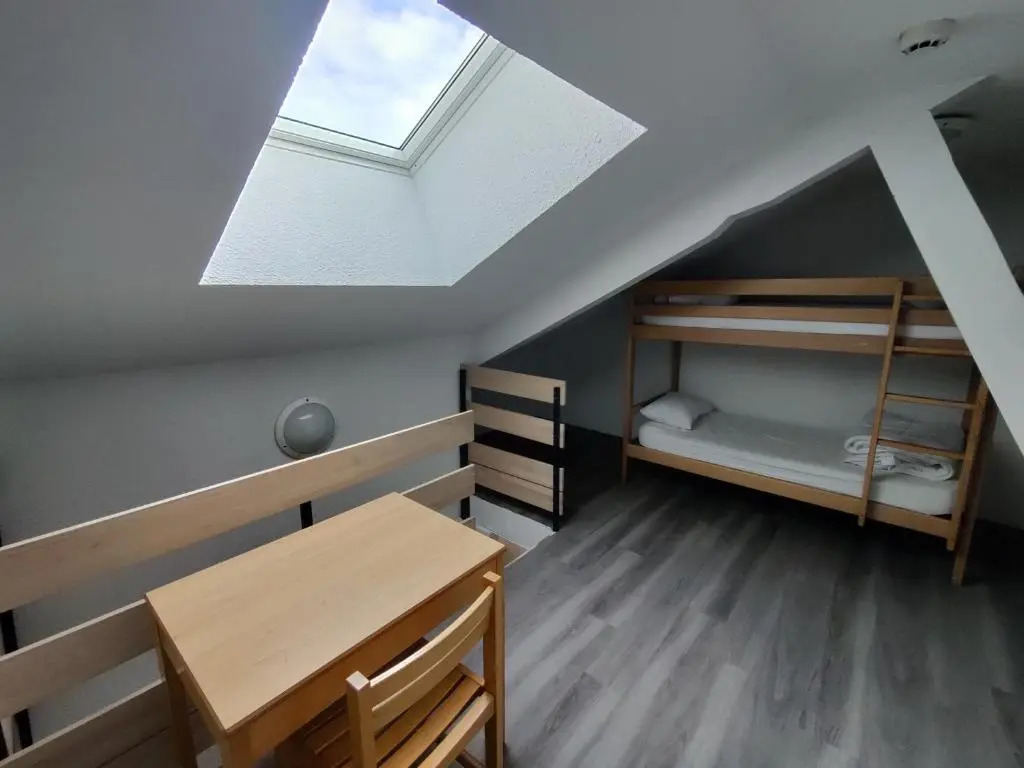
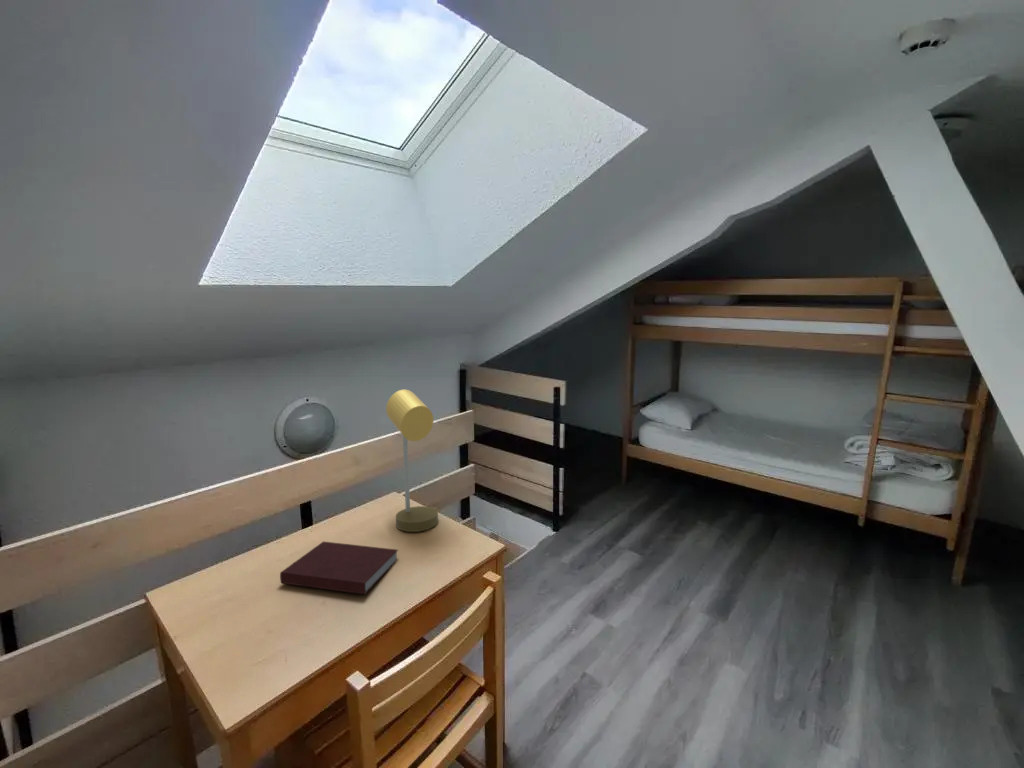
+ desk lamp [385,389,439,533]
+ notebook [279,541,399,595]
